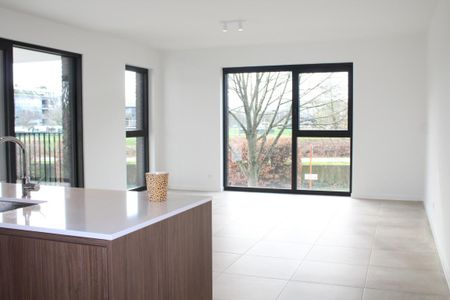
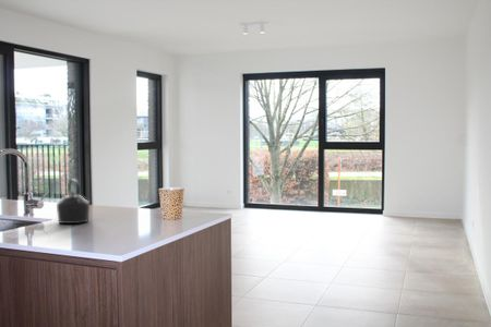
+ kettle [56,178,91,225]
